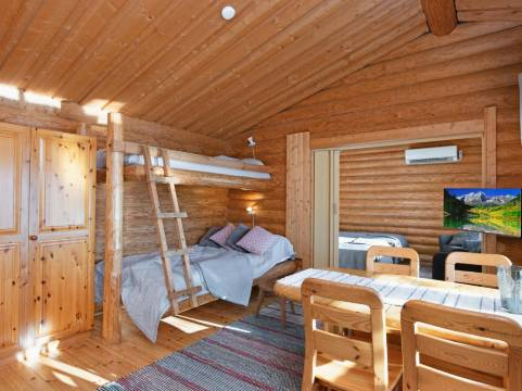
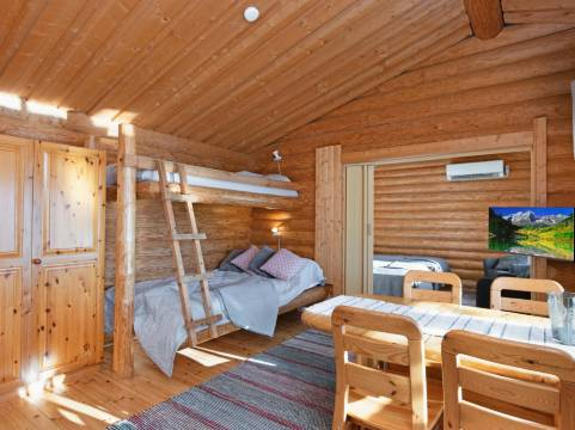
- stool [253,277,296,329]
